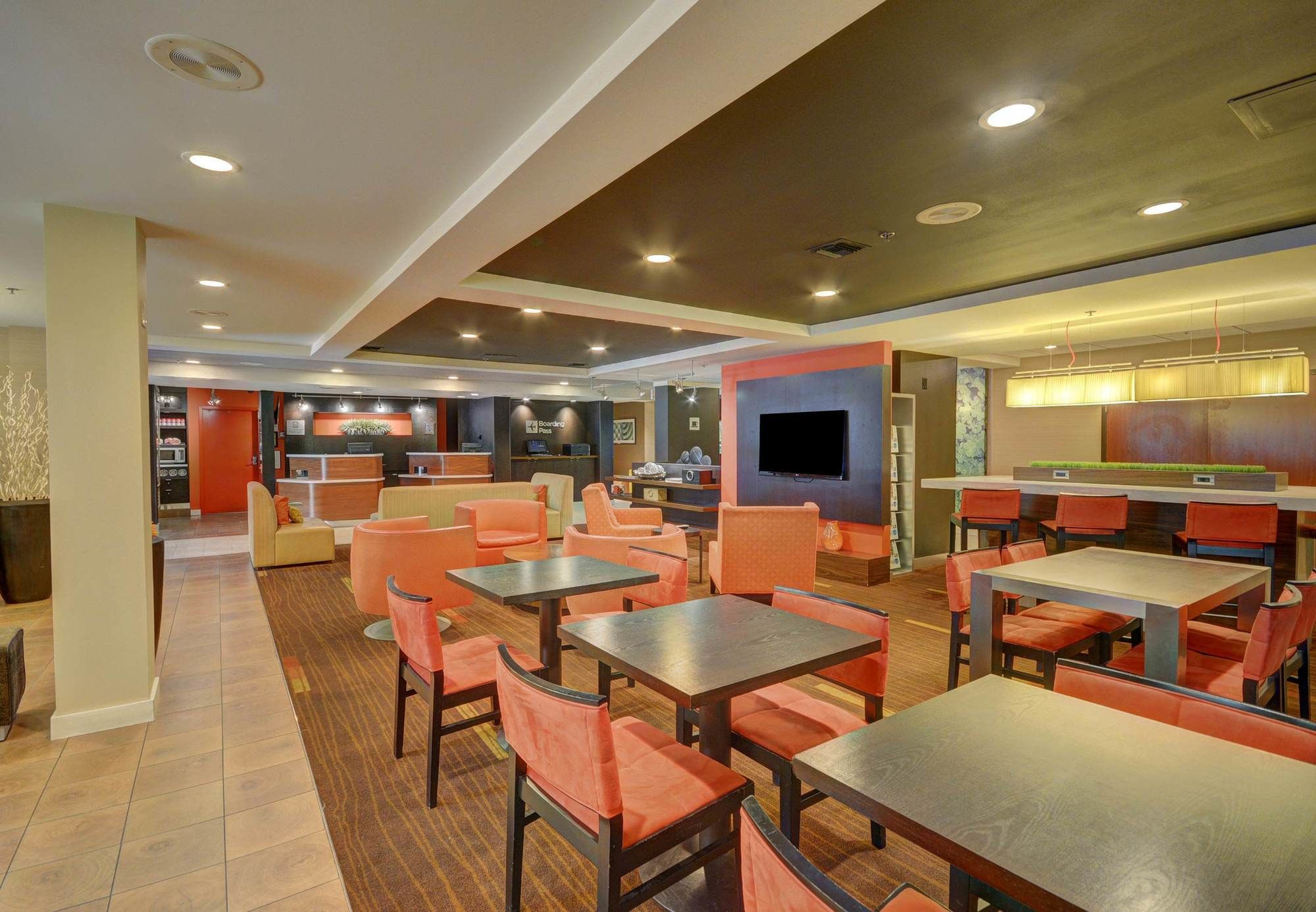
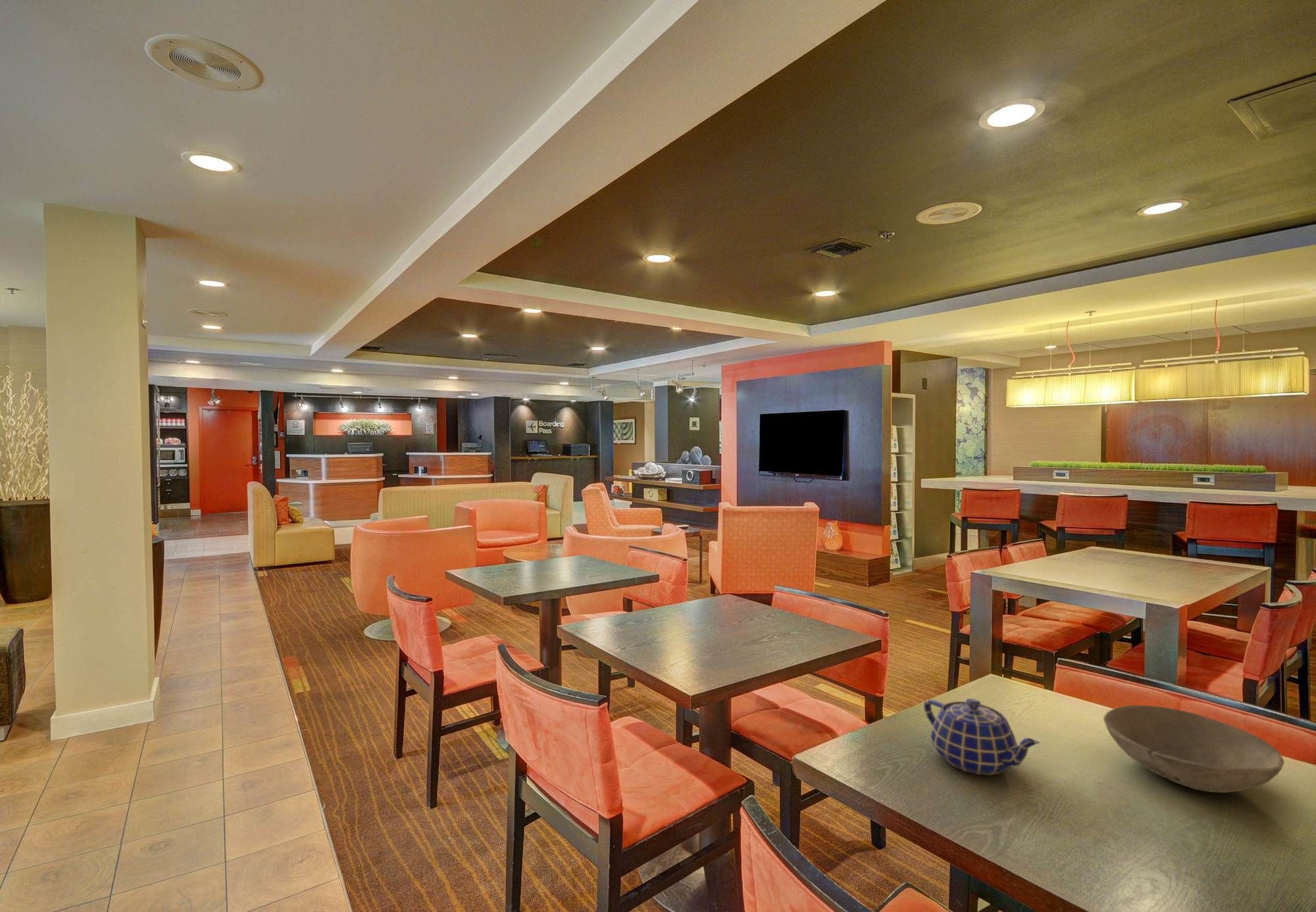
+ teapot [923,698,1040,776]
+ bowl [1103,705,1285,794]
